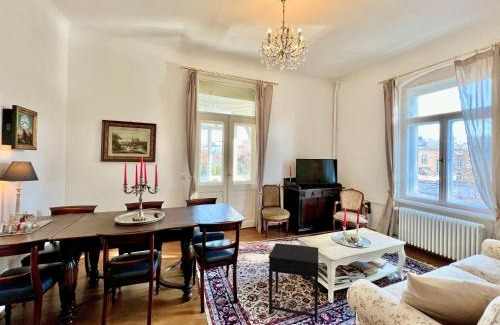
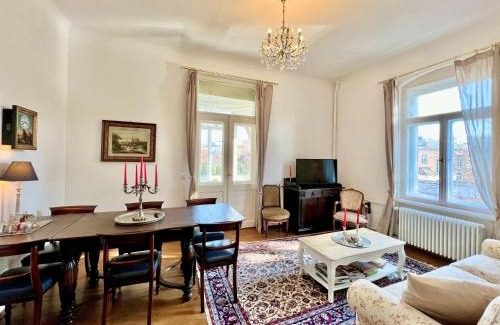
- side table [267,242,319,323]
